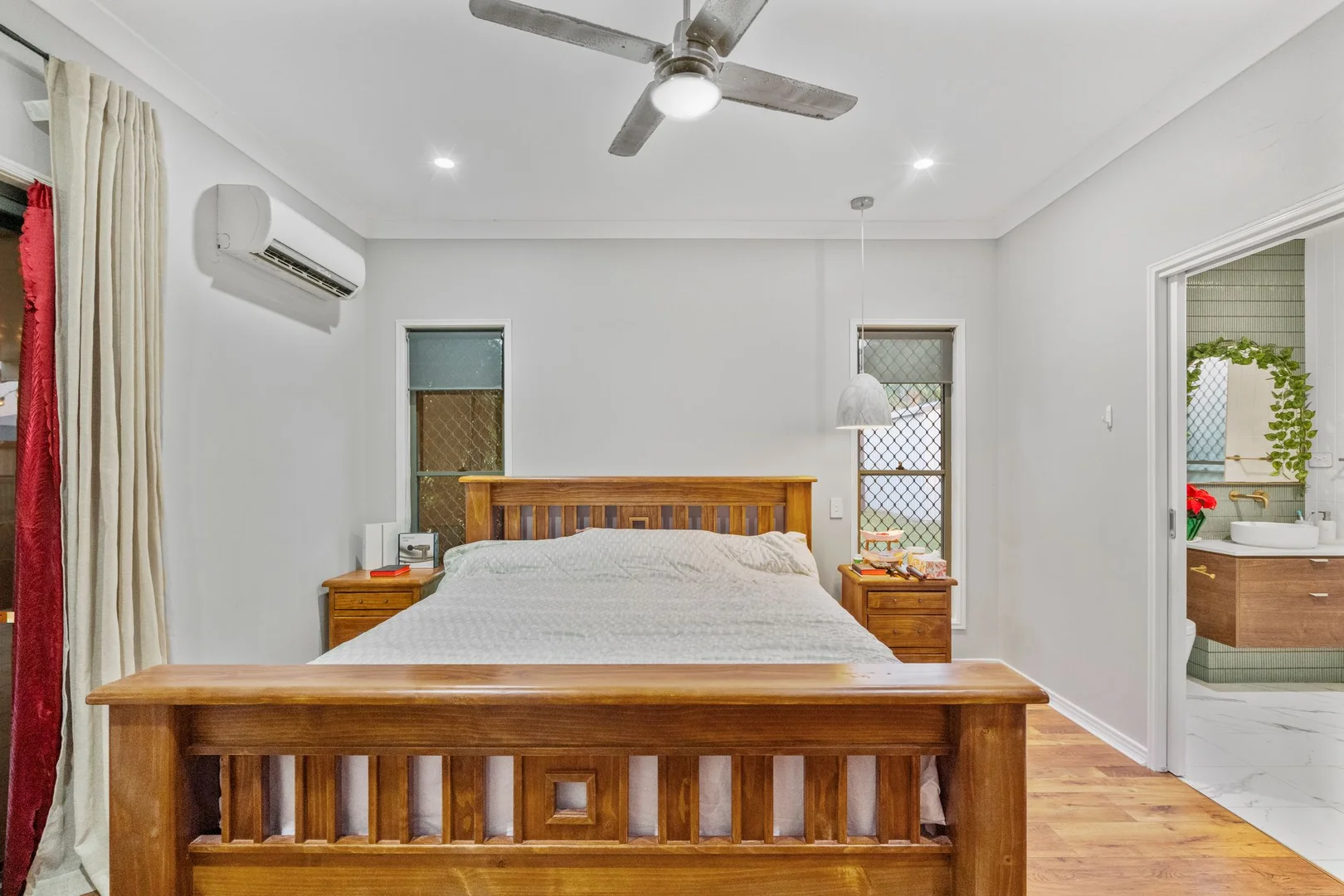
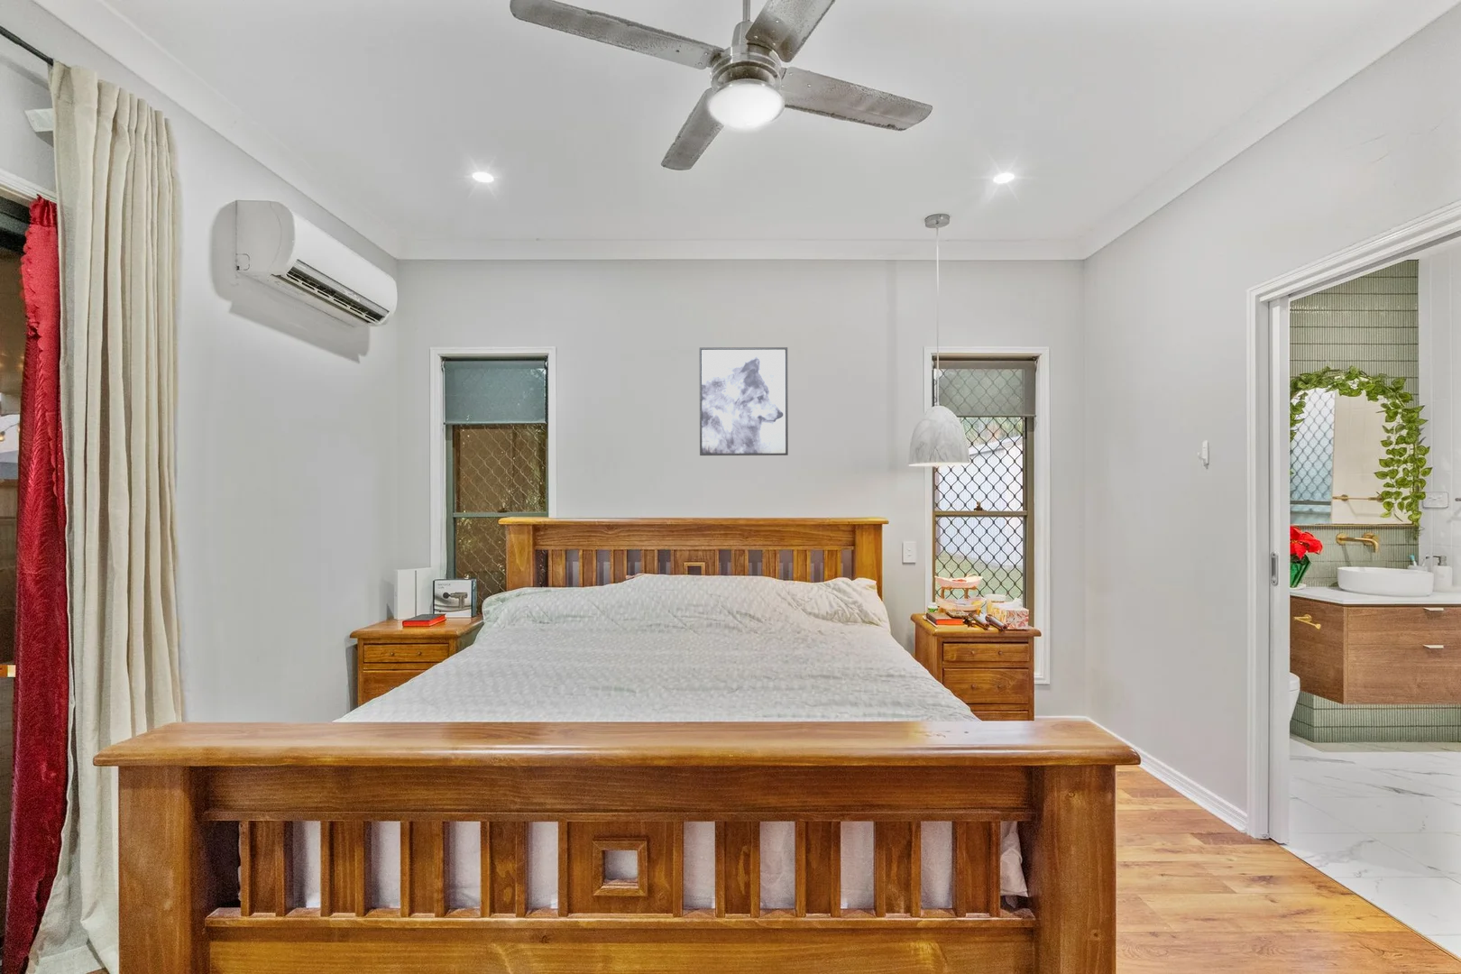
+ wall art [699,347,789,457]
